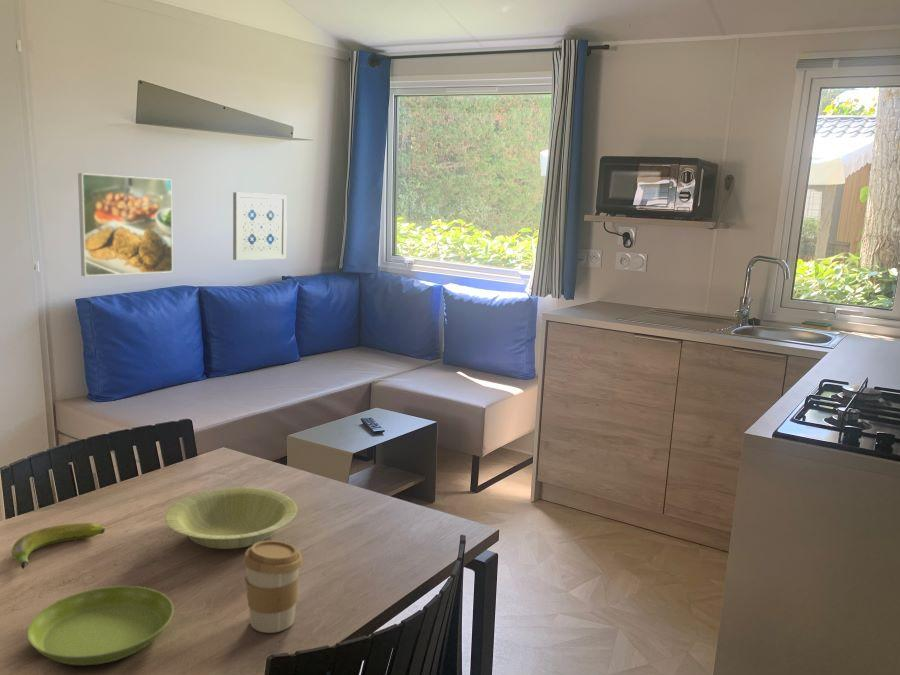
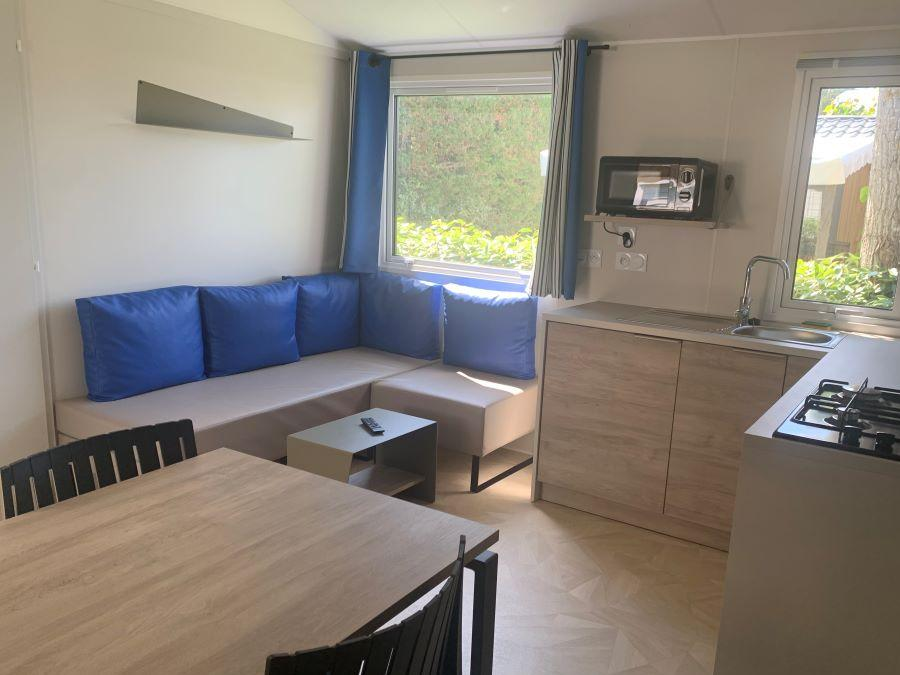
- coffee cup [242,540,304,634]
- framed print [77,172,174,277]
- bowl [163,487,298,550]
- banana [10,522,106,570]
- wall art [232,191,288,261]
- saucer [26,585,175,666]
